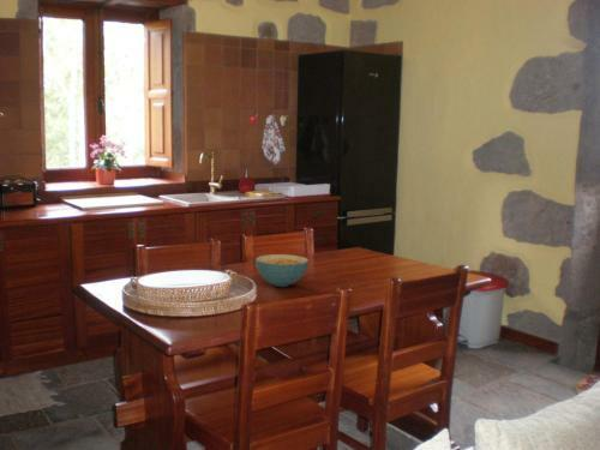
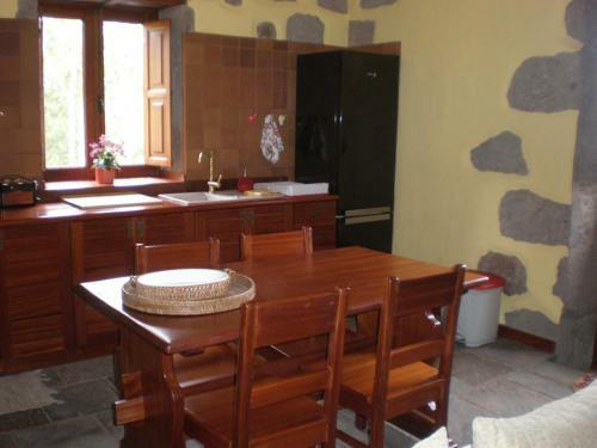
- cereal bowl [254,253,310,288]
